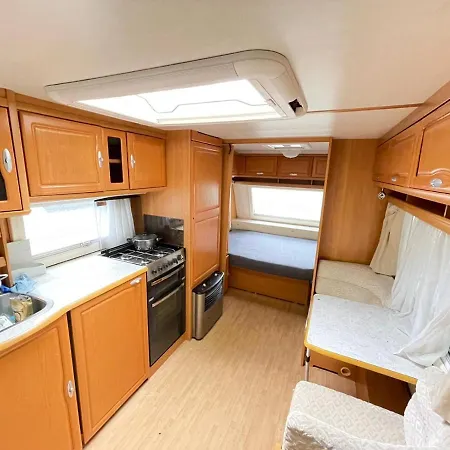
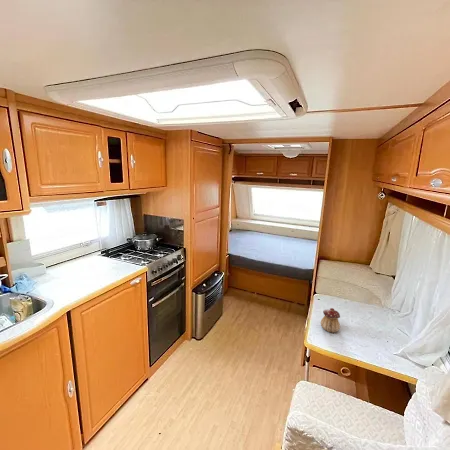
+ teapot [320,307,341,334]
